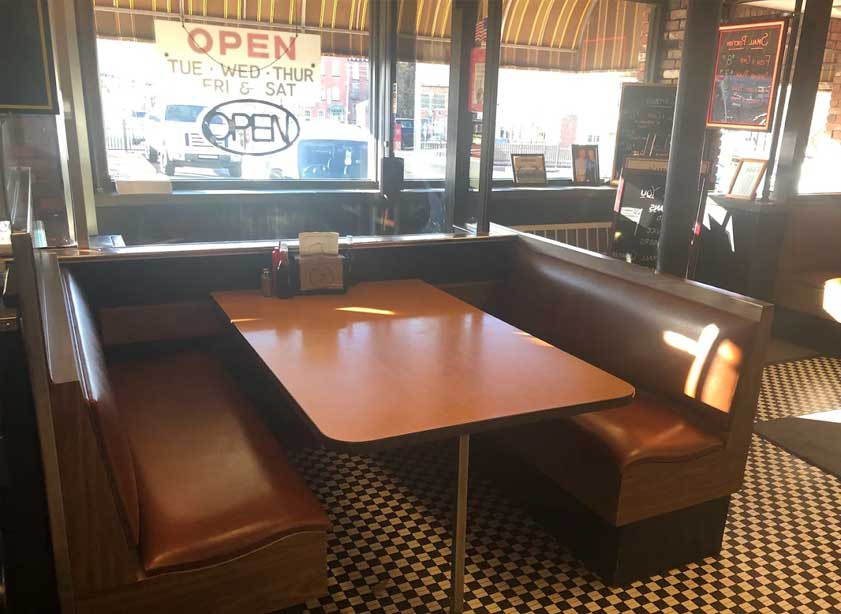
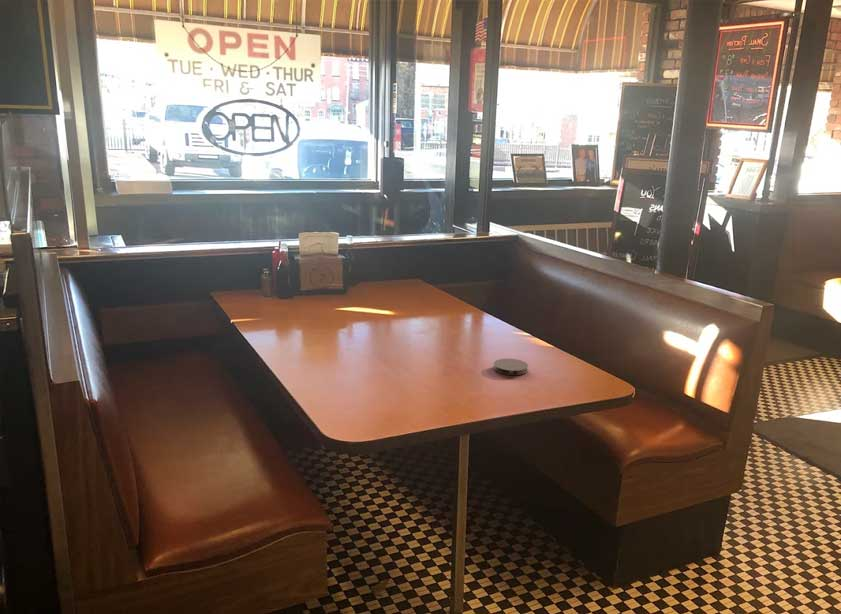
+ coaster [493,358,529,376]
